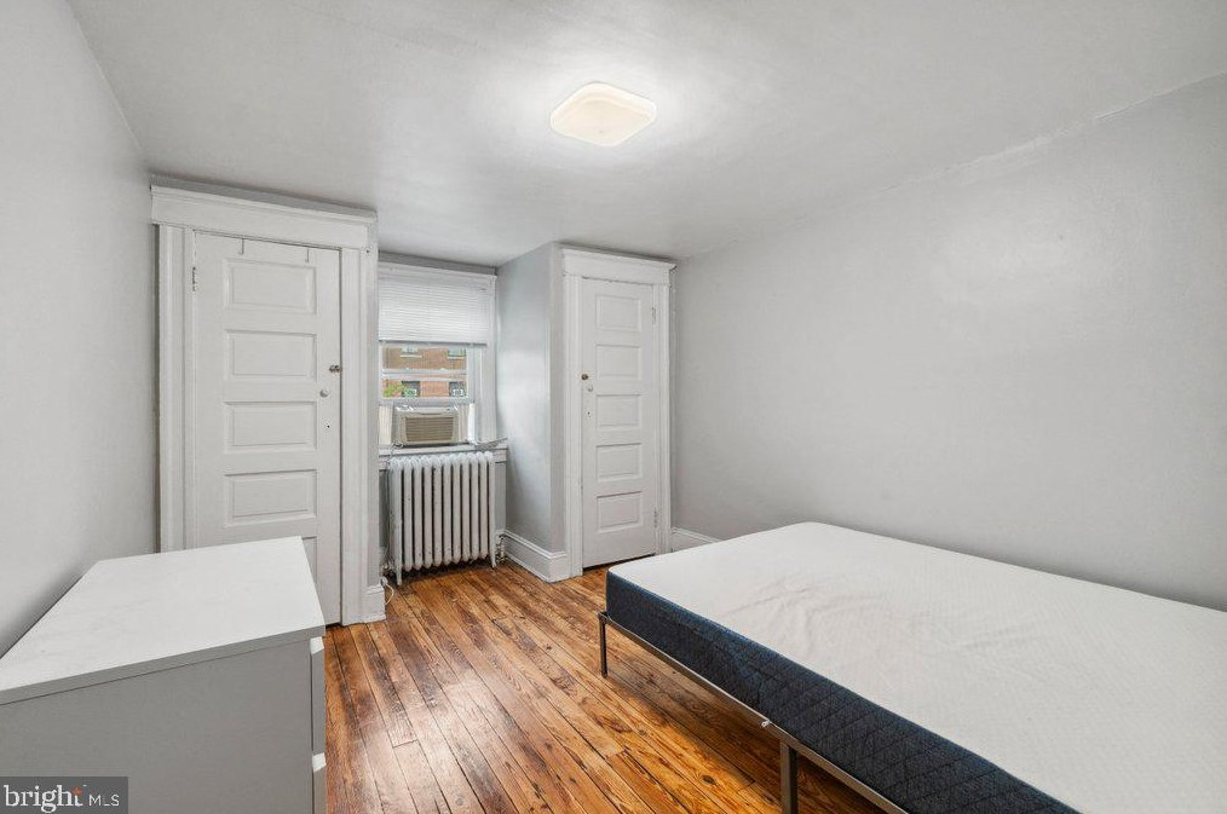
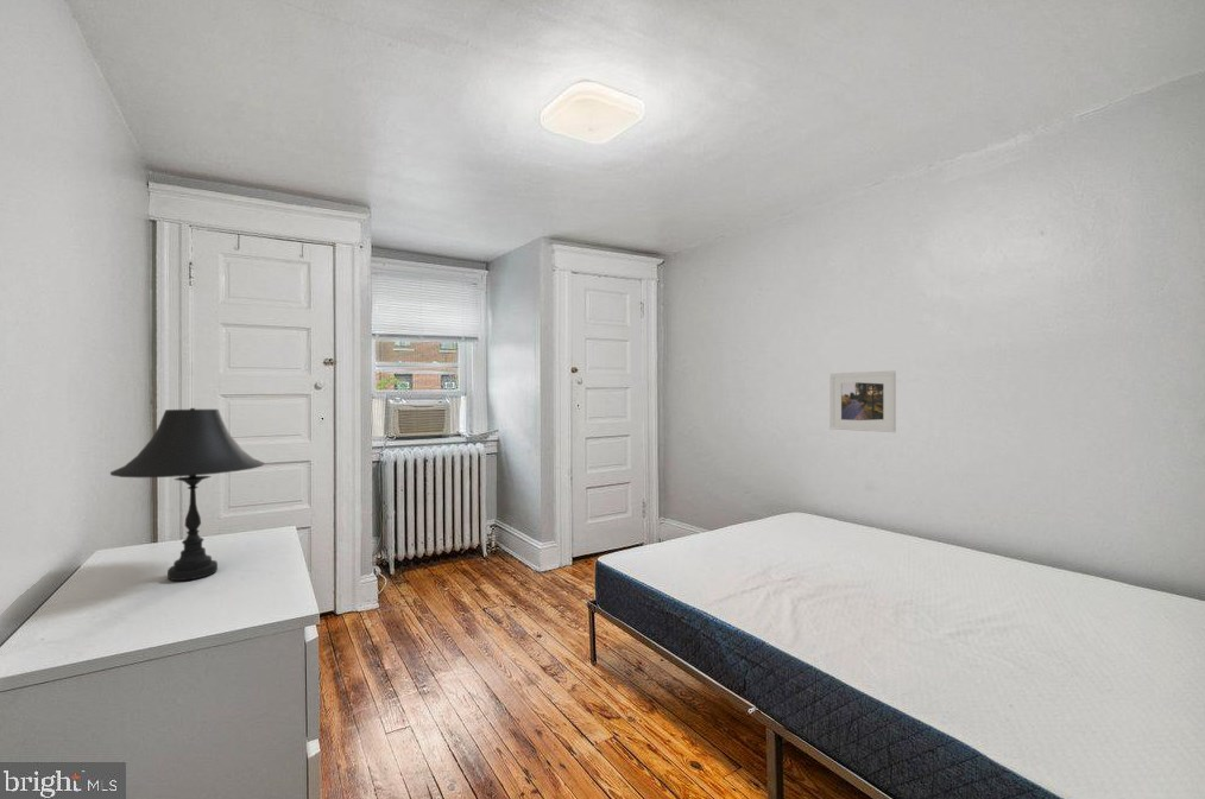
+ table lamp [109,407,266,582]
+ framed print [828,369,897,433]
